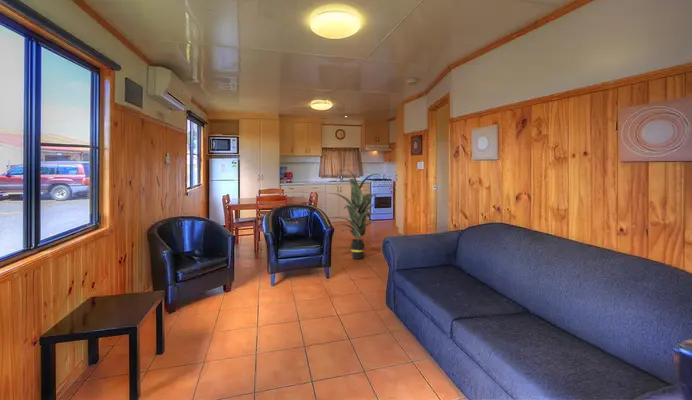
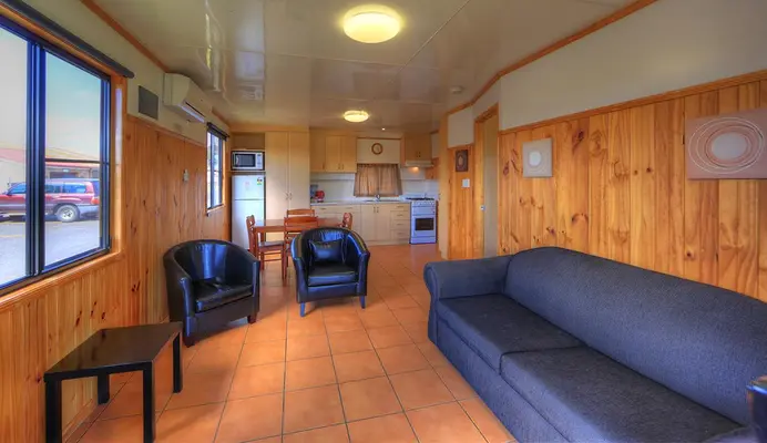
- indoor plant [326,169,380,260]
